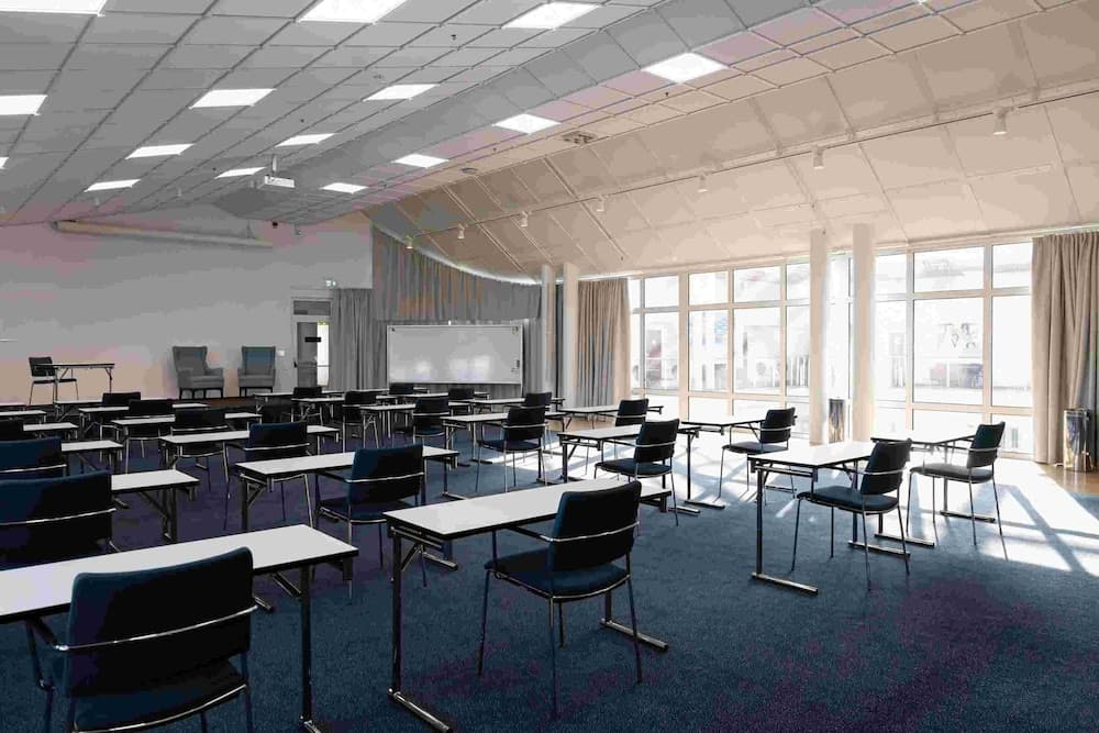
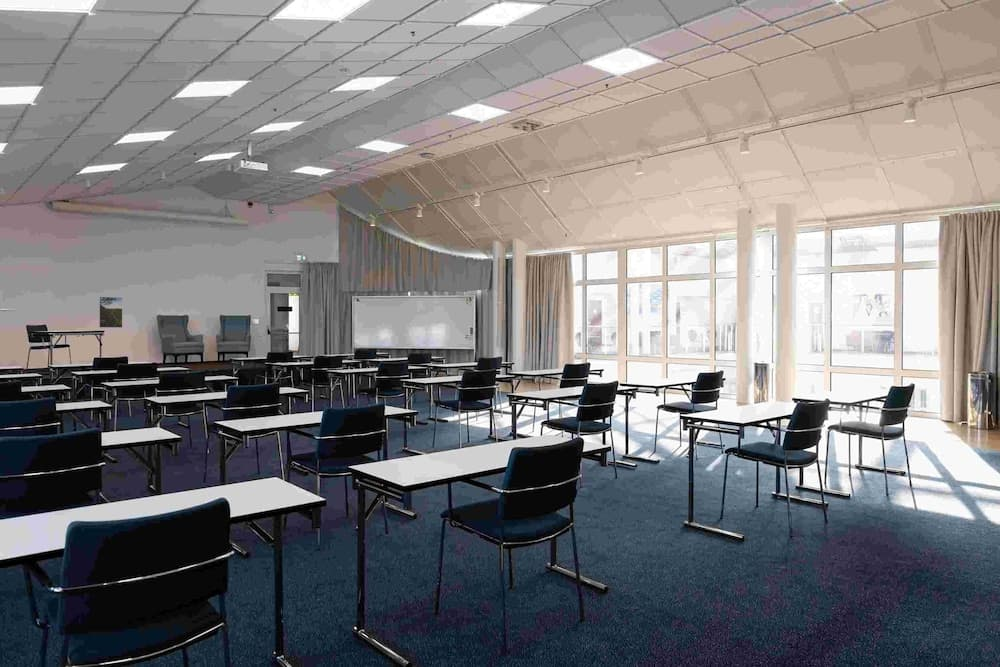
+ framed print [98,296,123,329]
